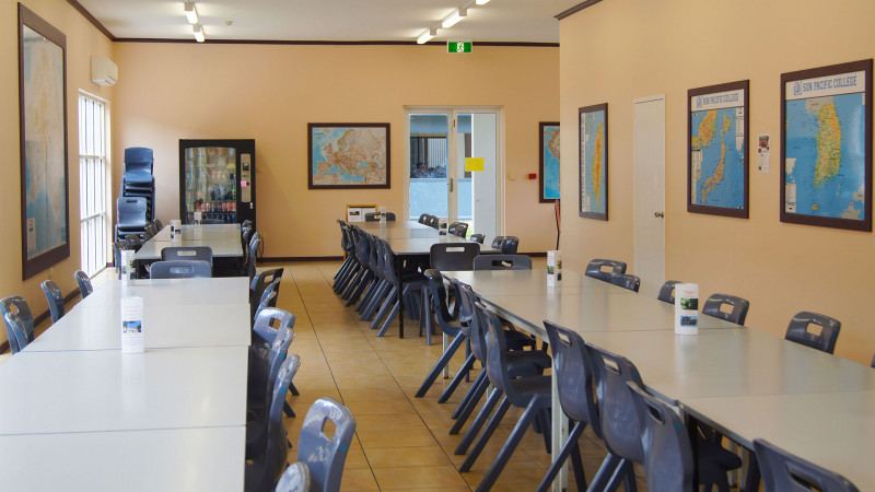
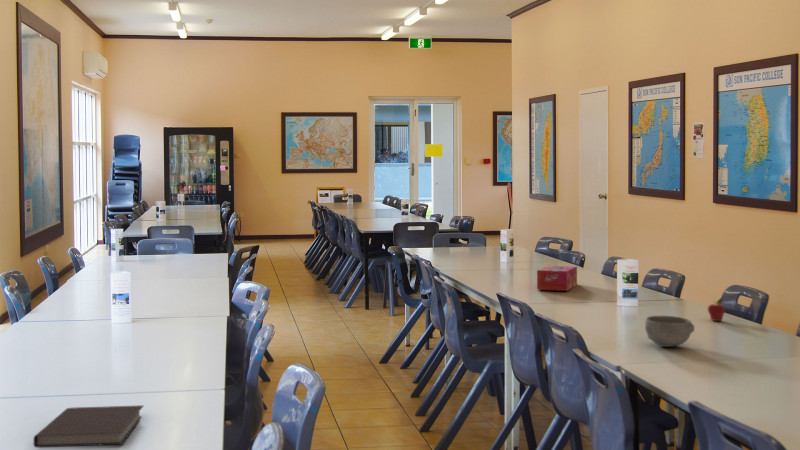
+ bowl [644,315,695,348]
+ fruit [707,297,726,322]
+ tissue box [536,265,578,292]
+ notebook [33,404,145,449]
